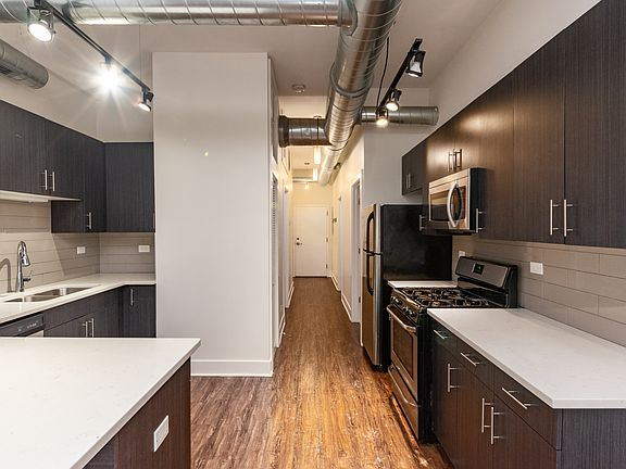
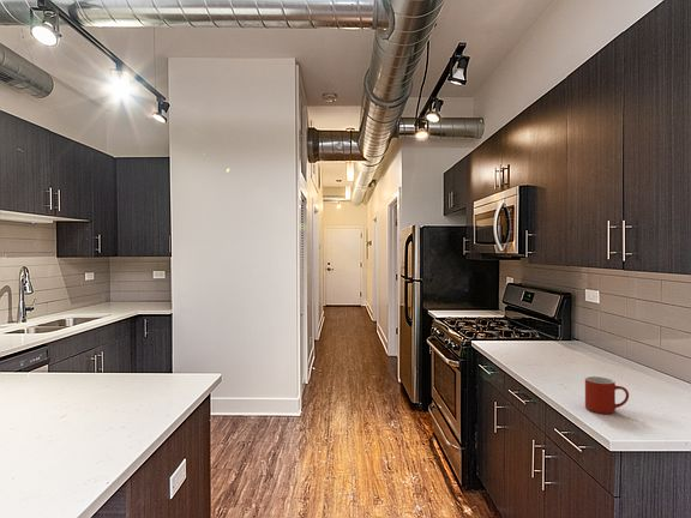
+ mug [584,375,630,415]
